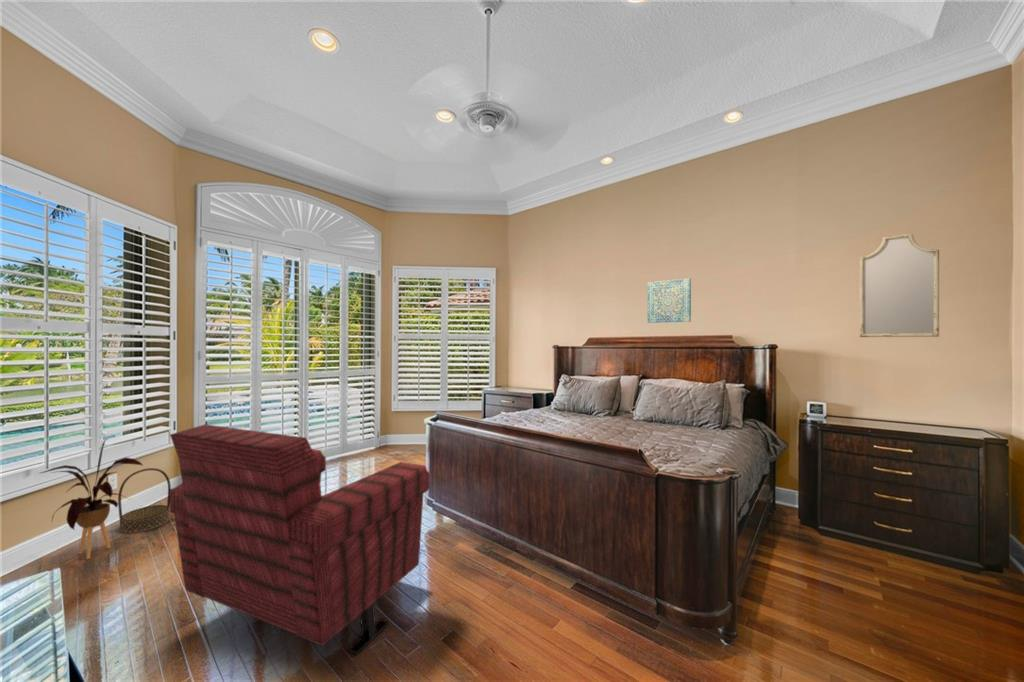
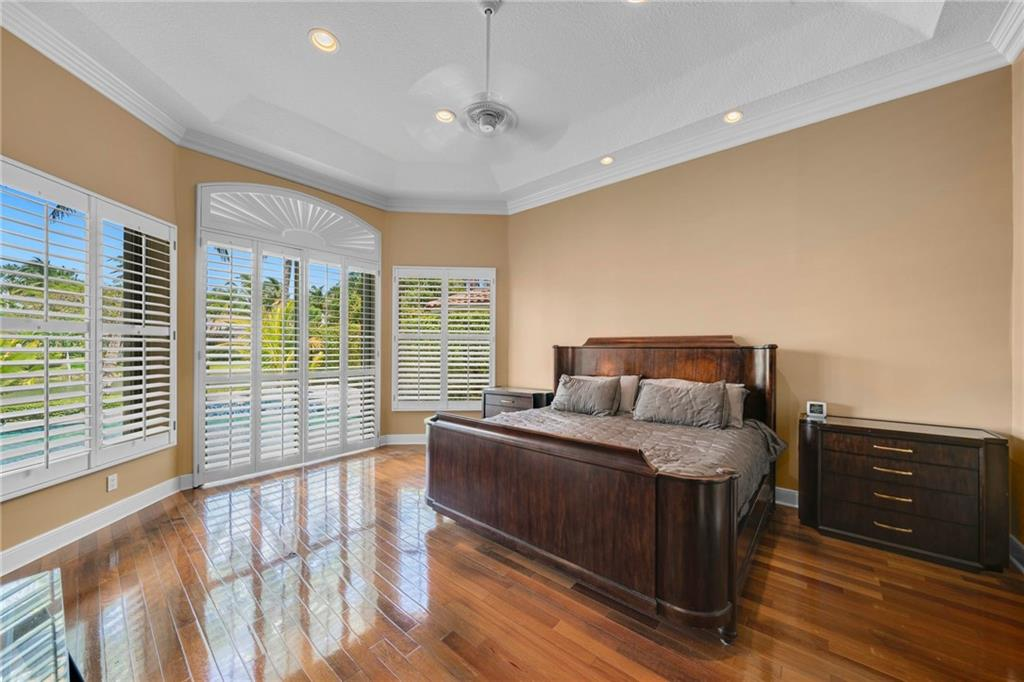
- house plant [39,435,144,560]
- armchair [169,423,431,656]
- wall art [647,277,692,324]
- basket [117,467,172,534]
- home mirror [859,232,940,338]
